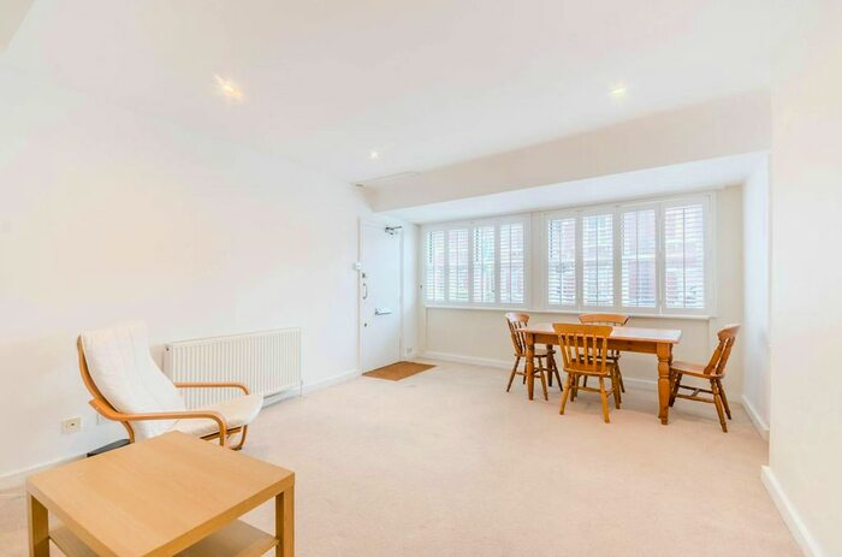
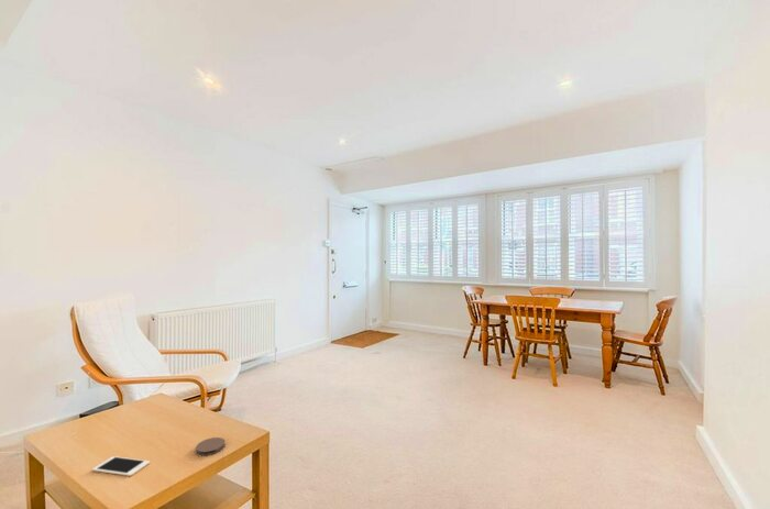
+ coaster [195,436,227,456]
+ cell phone [91,455,151,477]
